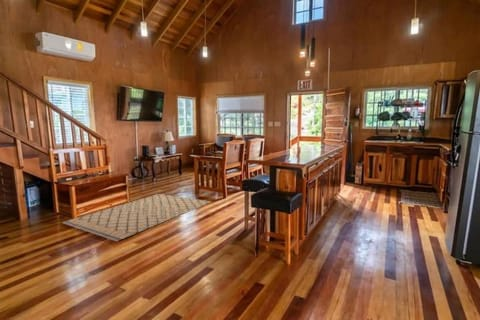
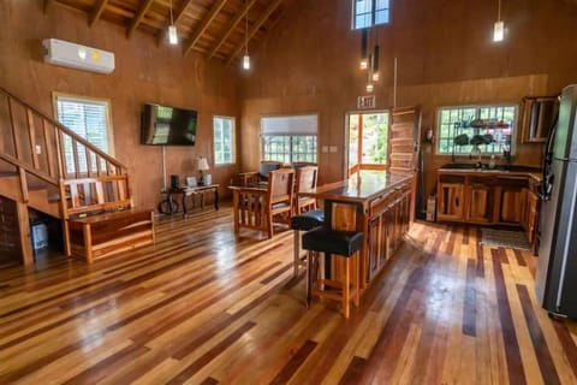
- rug [61,193,211,242]
